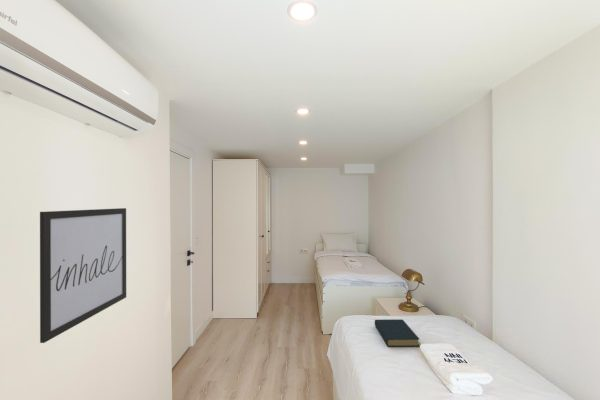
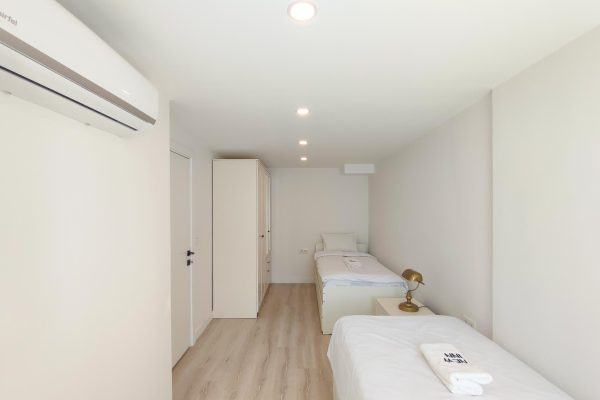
- hardback book [374,319,420,347]
- wall art [39,207,127,344]
